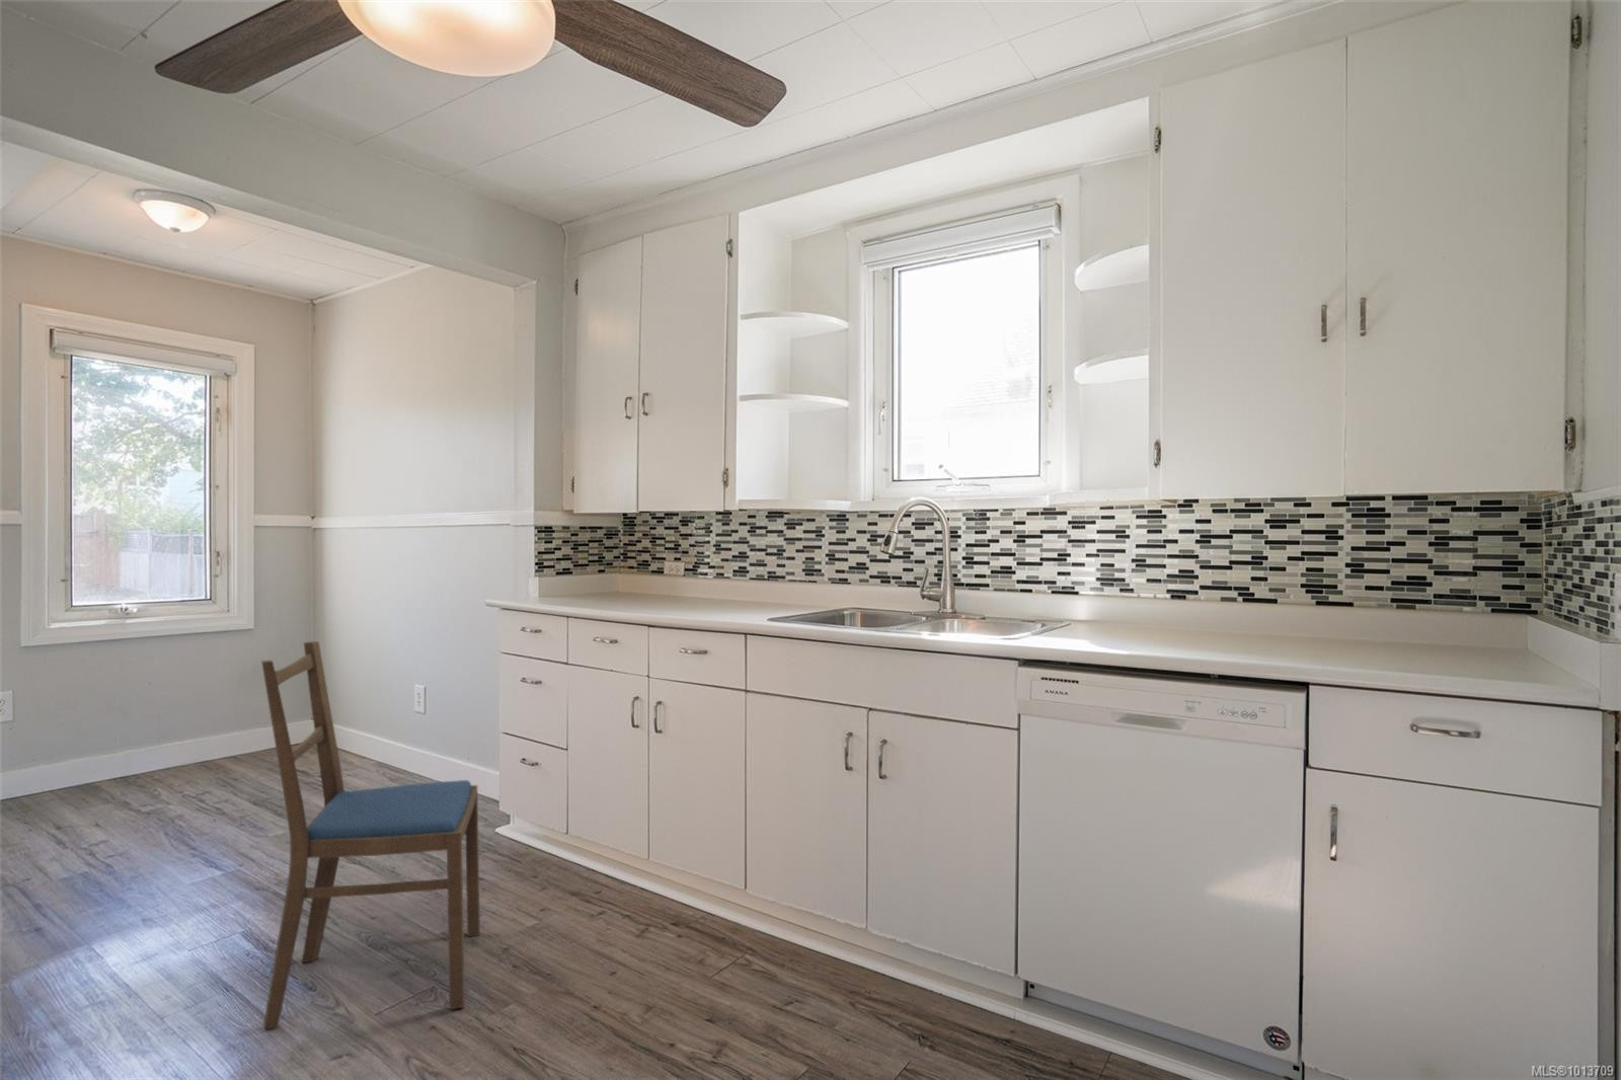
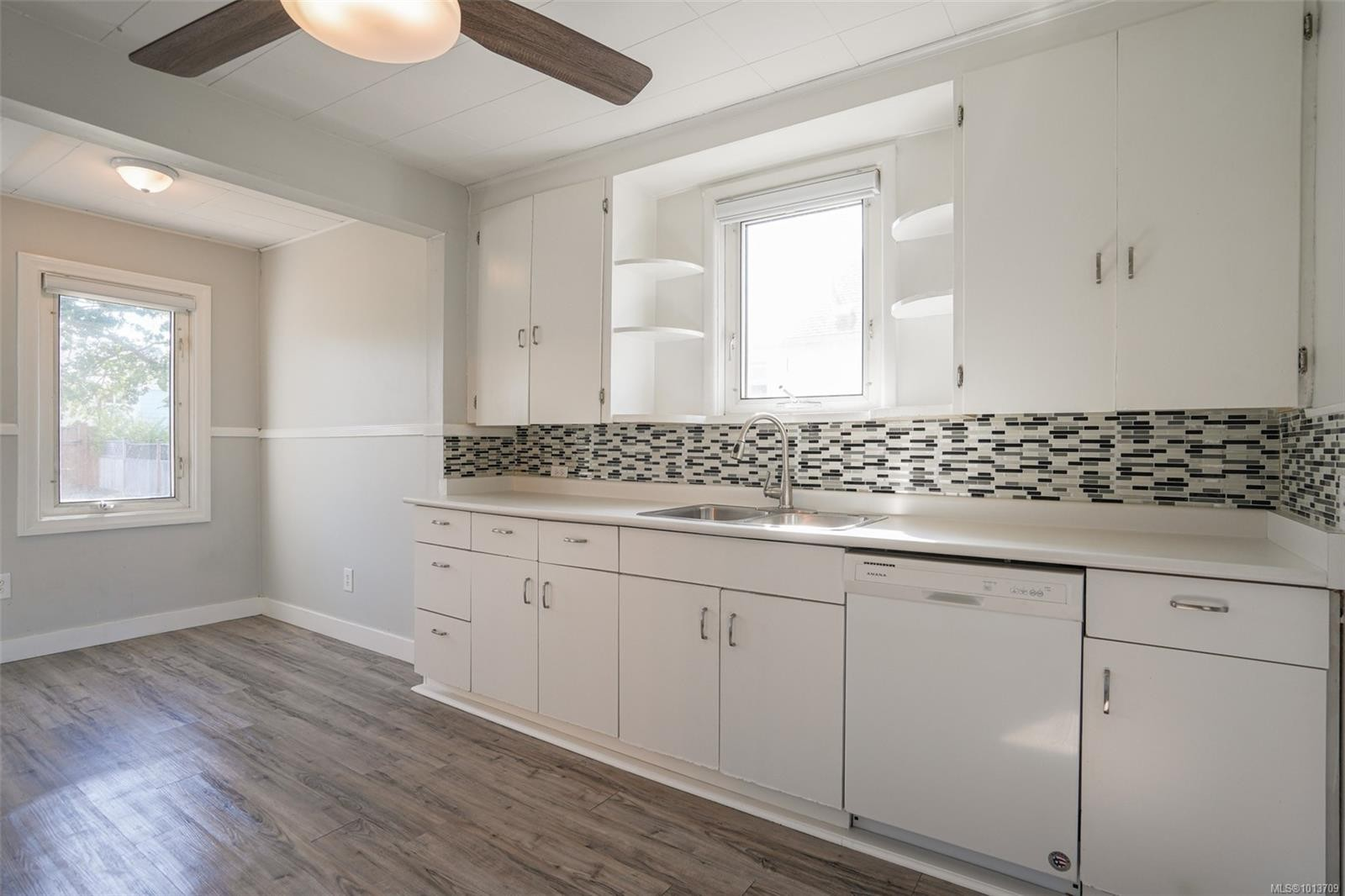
- dining chair [260,640,481,1029]
